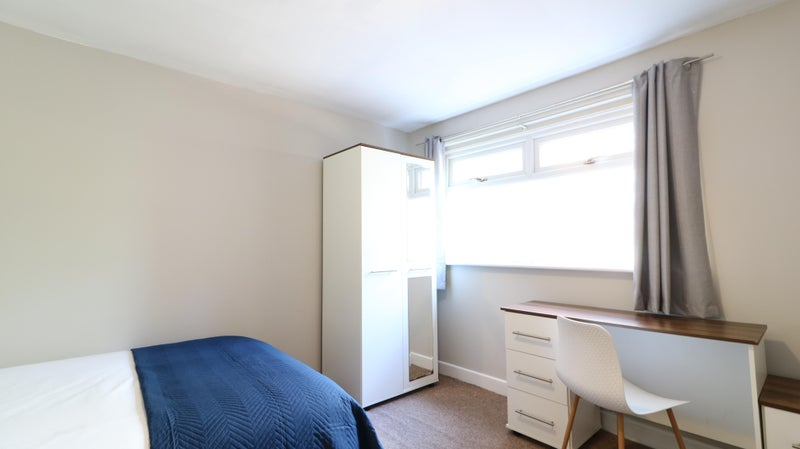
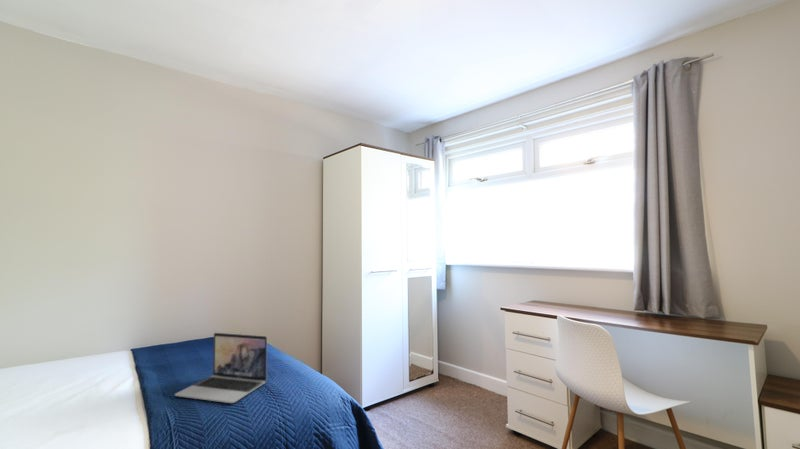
+ laptop [174,332,268,404]
